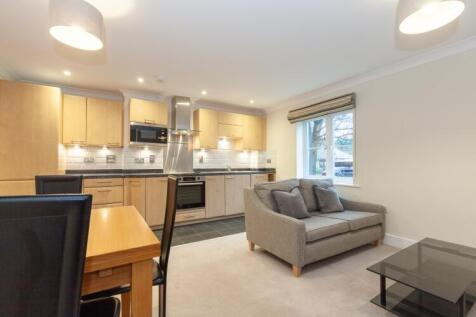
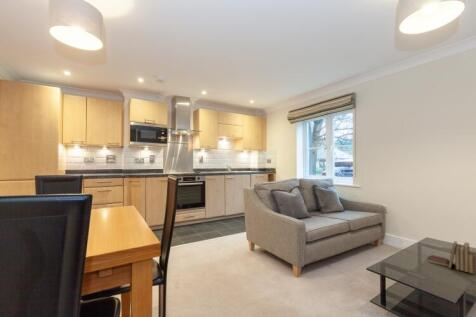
+ book [426,240,476,275]
